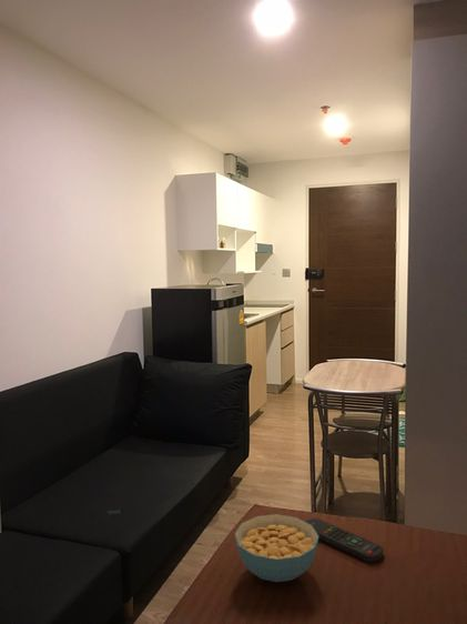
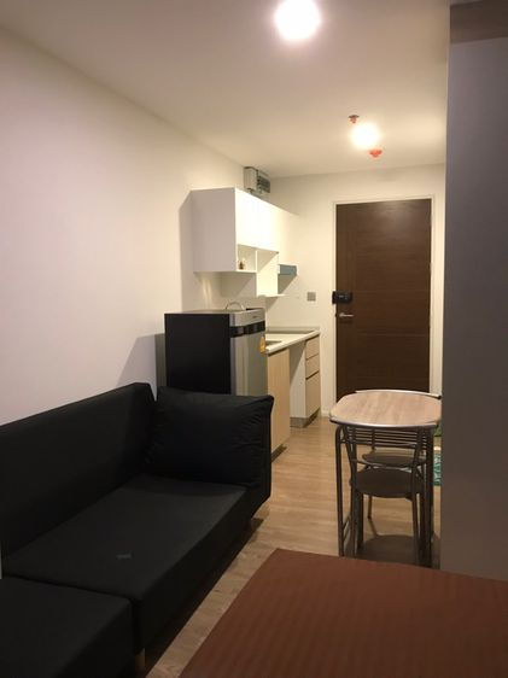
- cereal bowl [234,513,319,583]
- remote control [304,517,385,563]
